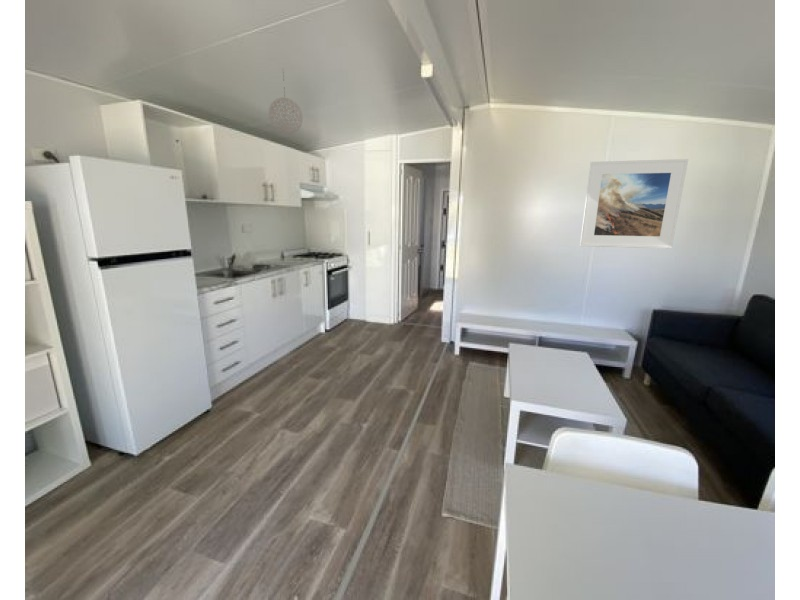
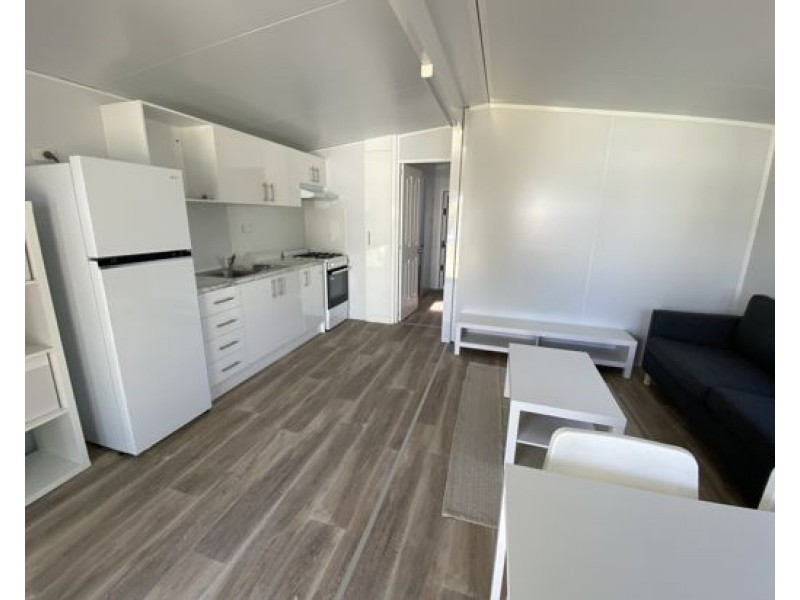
- pendant light [267,67,304,135]
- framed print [579,158,689,250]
